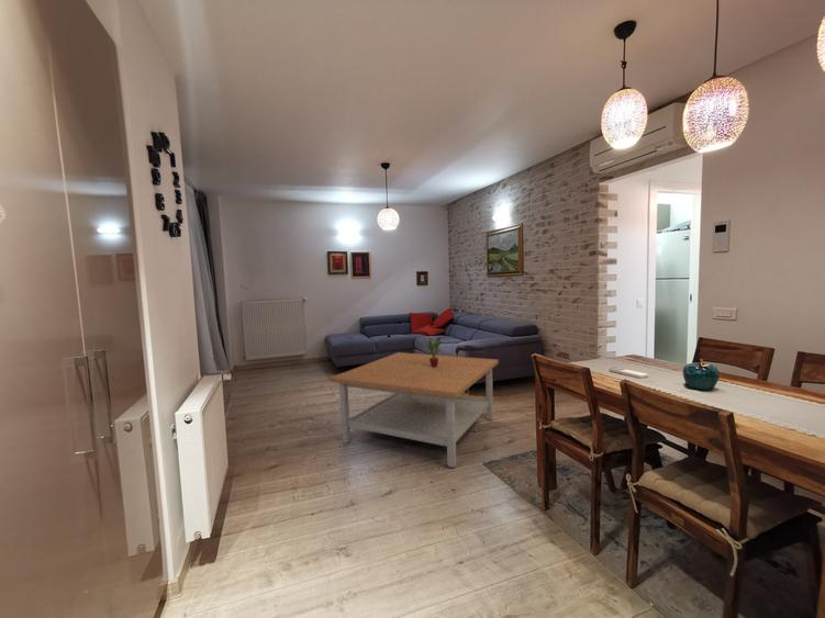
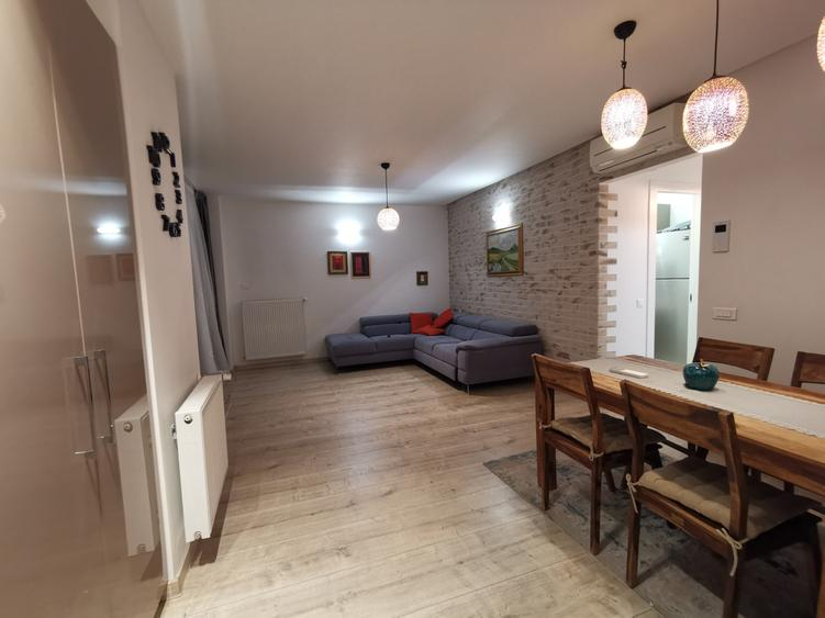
- coffee table [330,351,500,469]
- potted plant [419,337,447,368]
